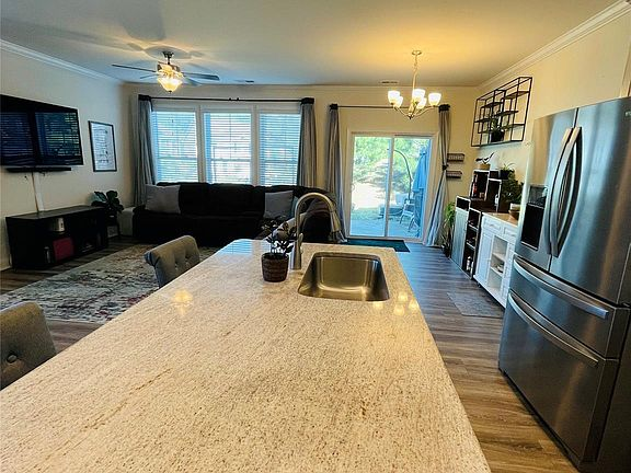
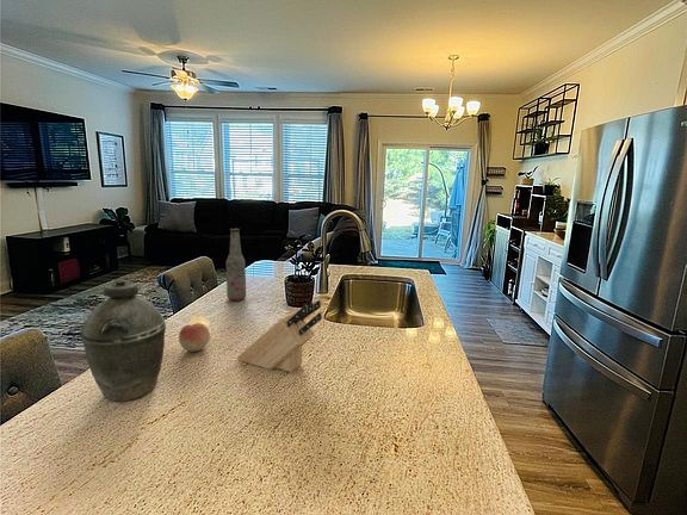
+ fruit [178,322,211,353]
+ bottle [225,228,247,302]
+ knife block [236,299,323,373]
+ kettle [80,278,167,403]
